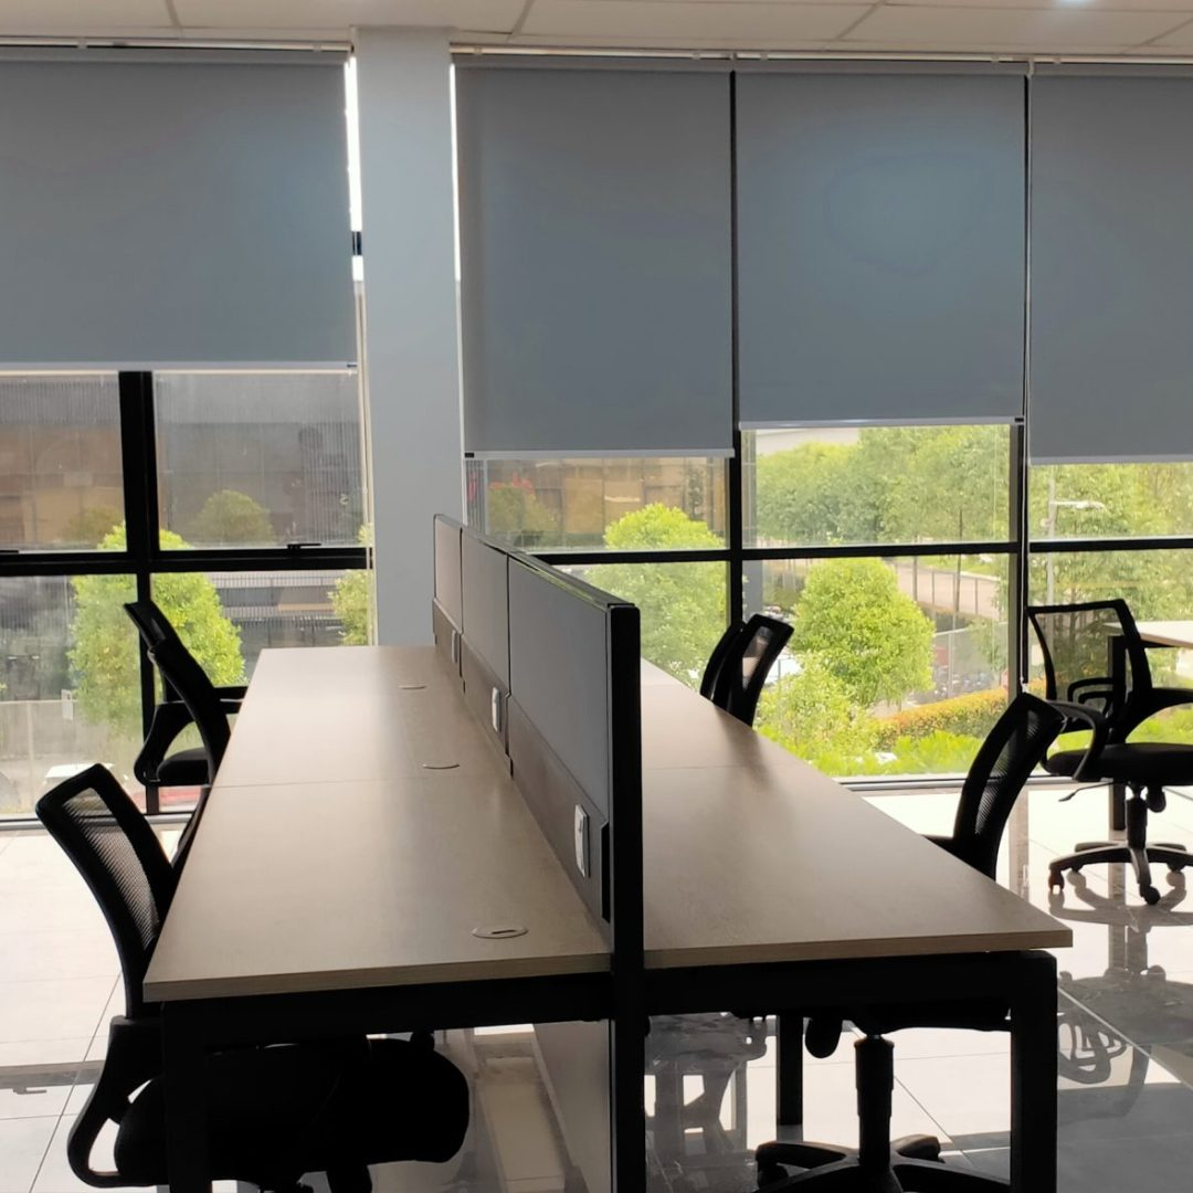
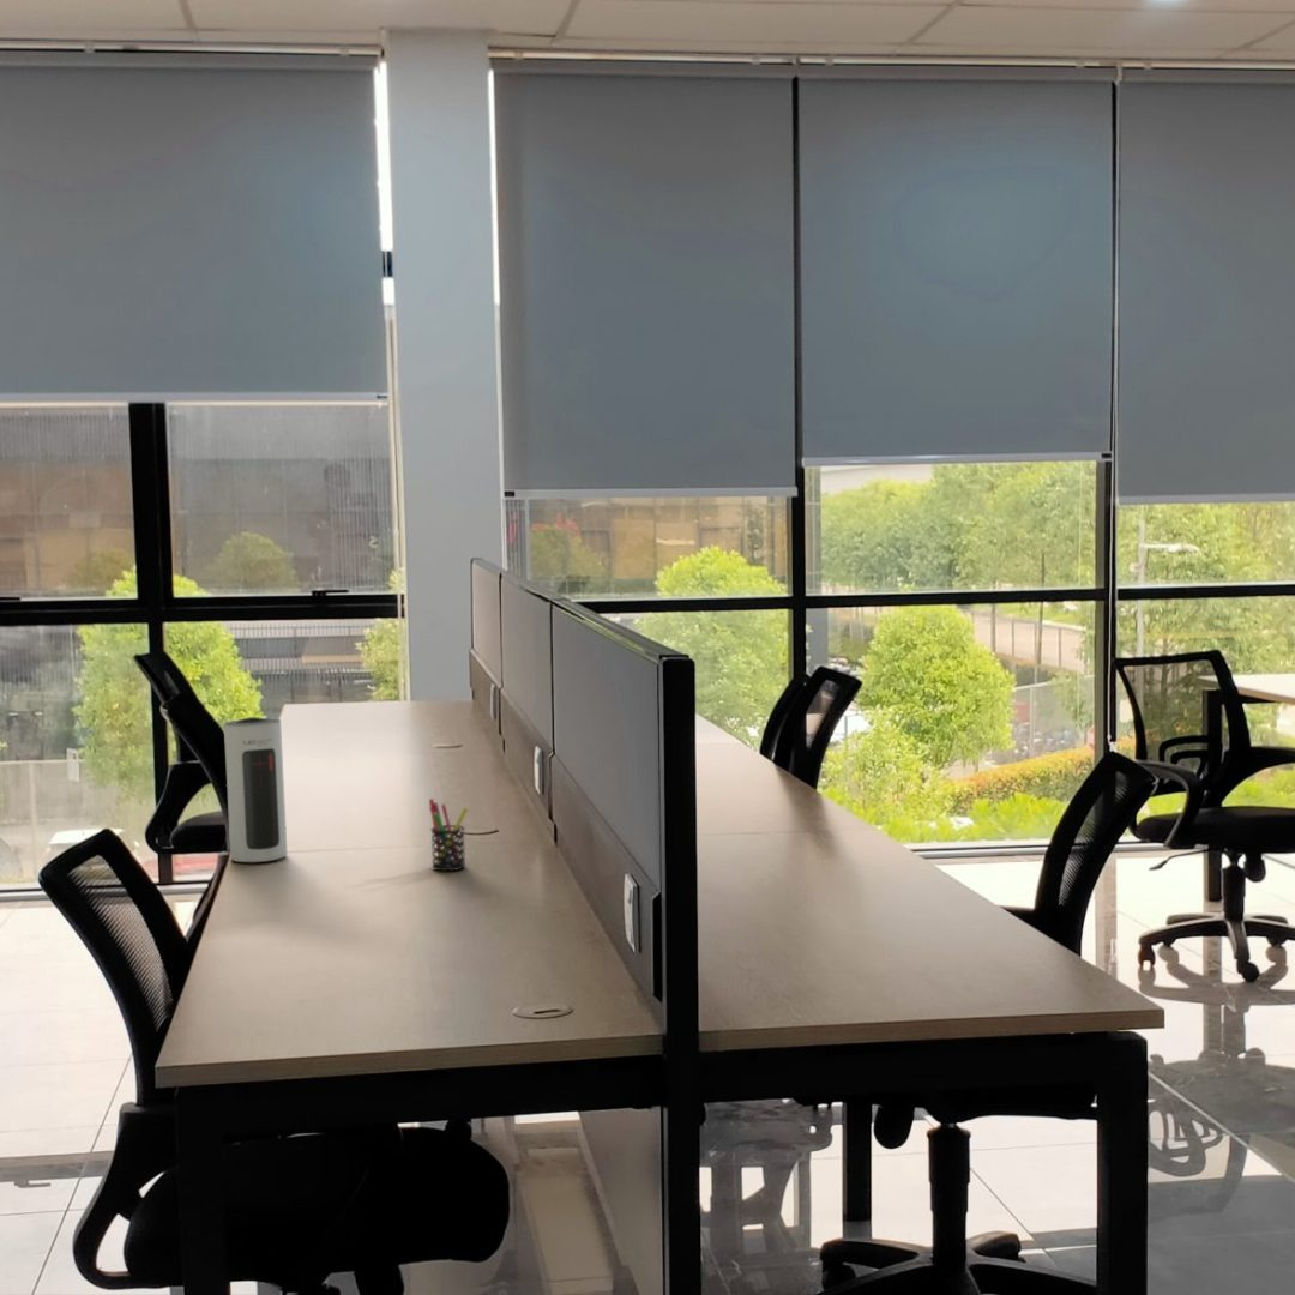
+ pen holder [428,797,469,872]
+ speaker [223,716,289,863]
